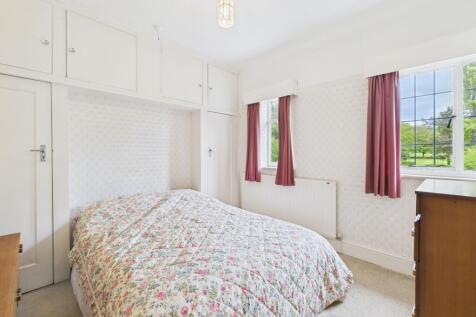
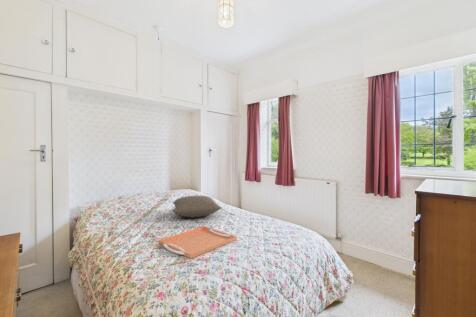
+ serving tray [158,225,238,260]
+ pillow [171,195,223,219]
